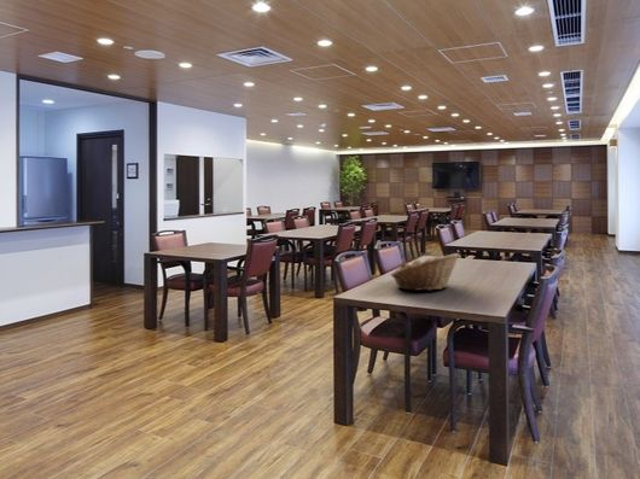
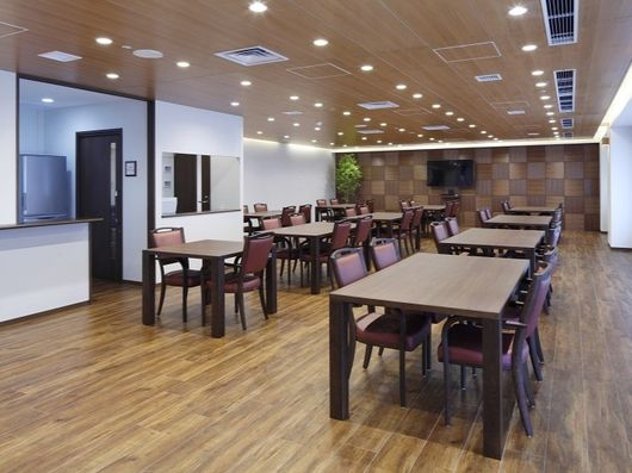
- fruit basket [390,252,461,292]
